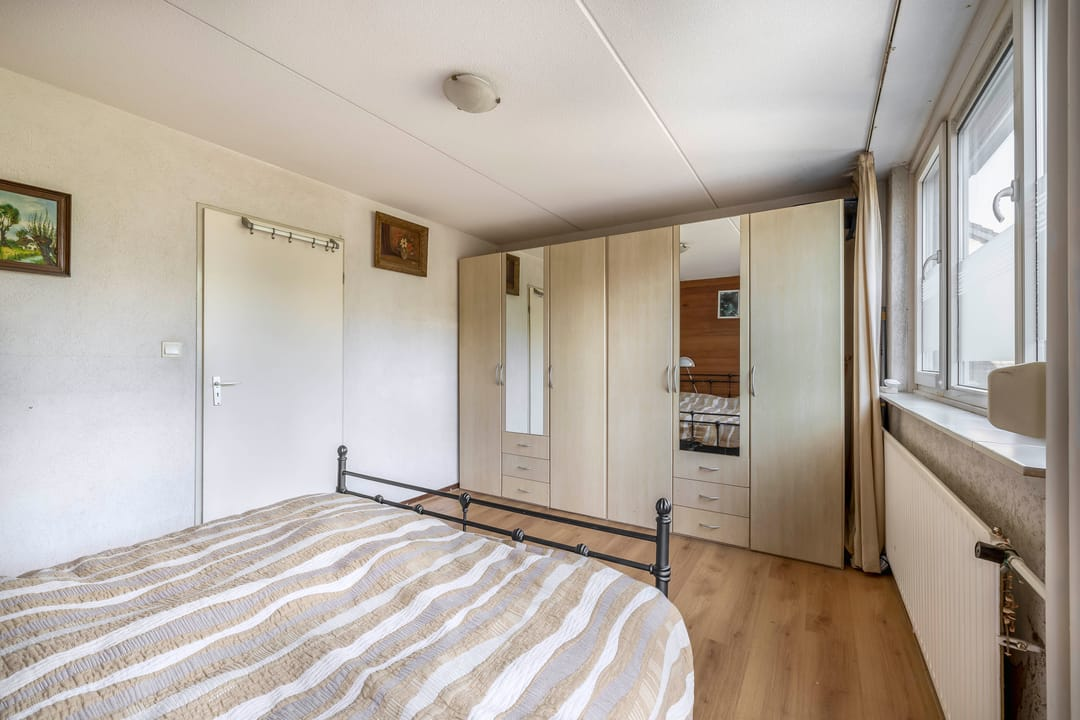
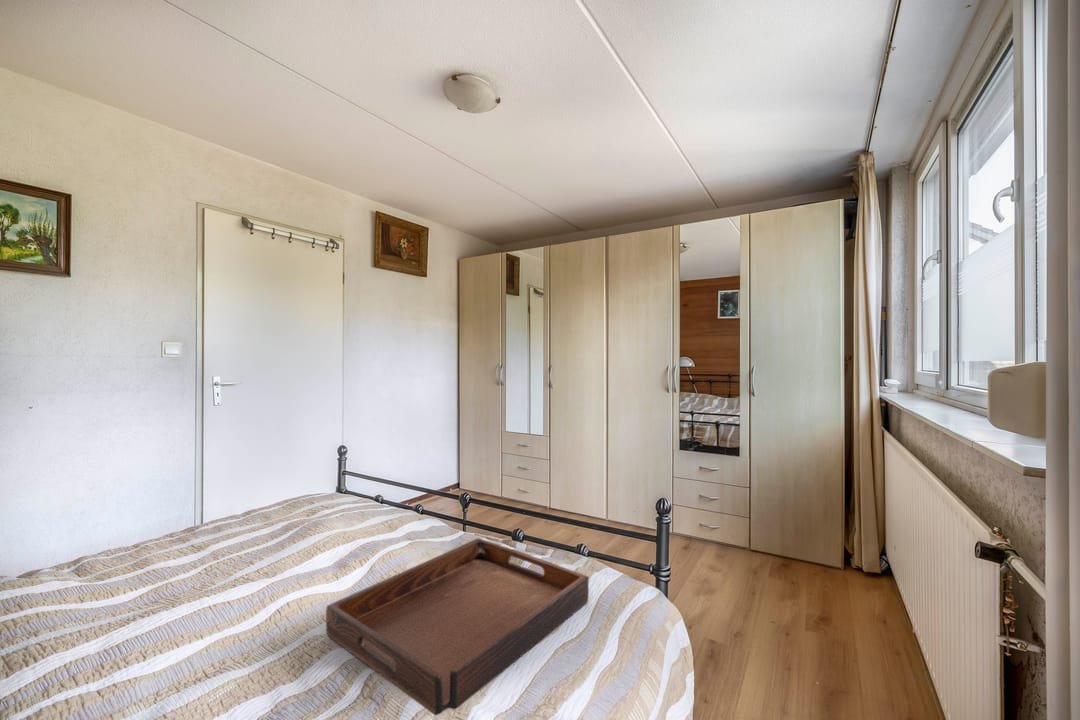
+ serving tray [325,537,590,716]
